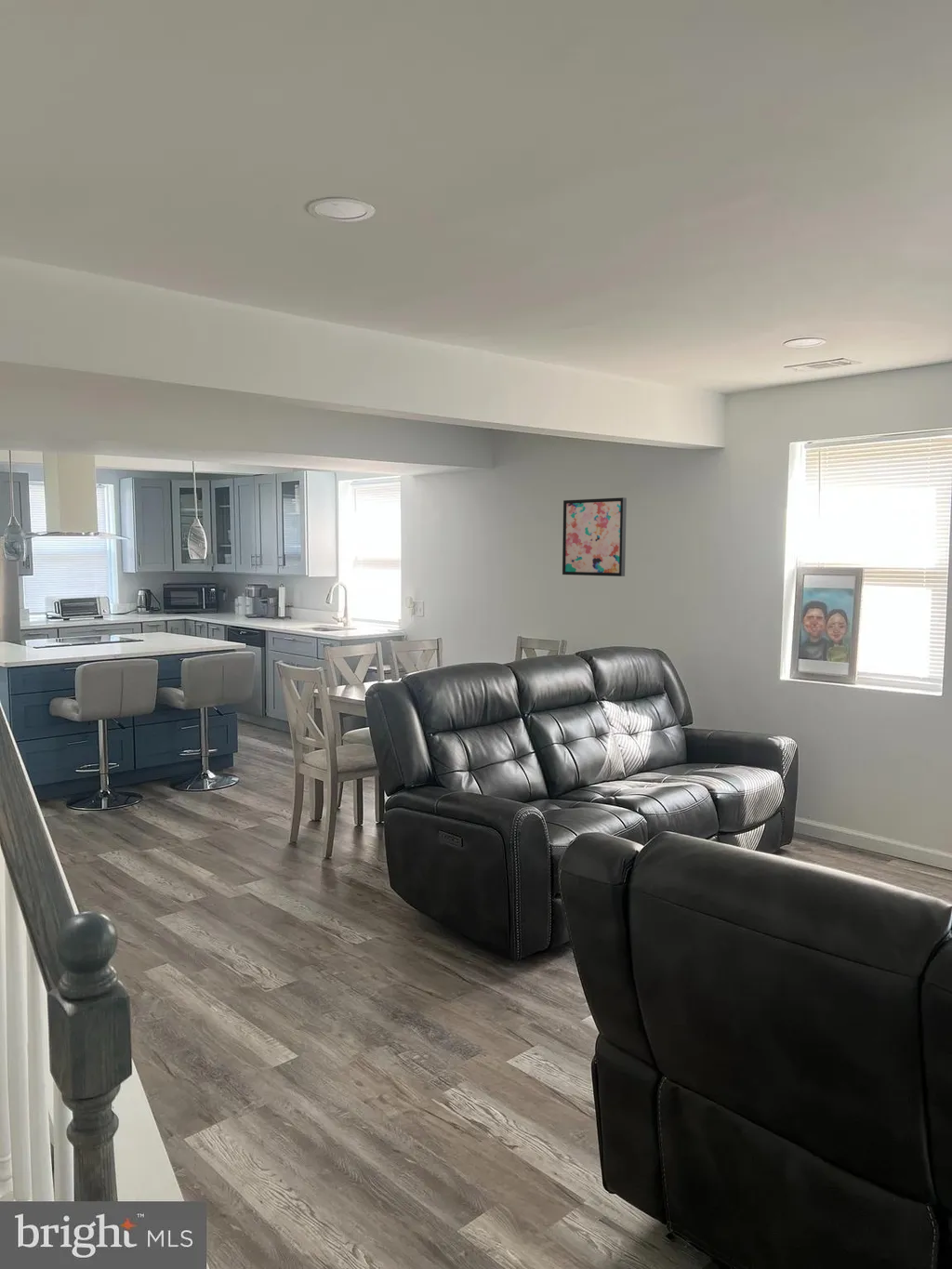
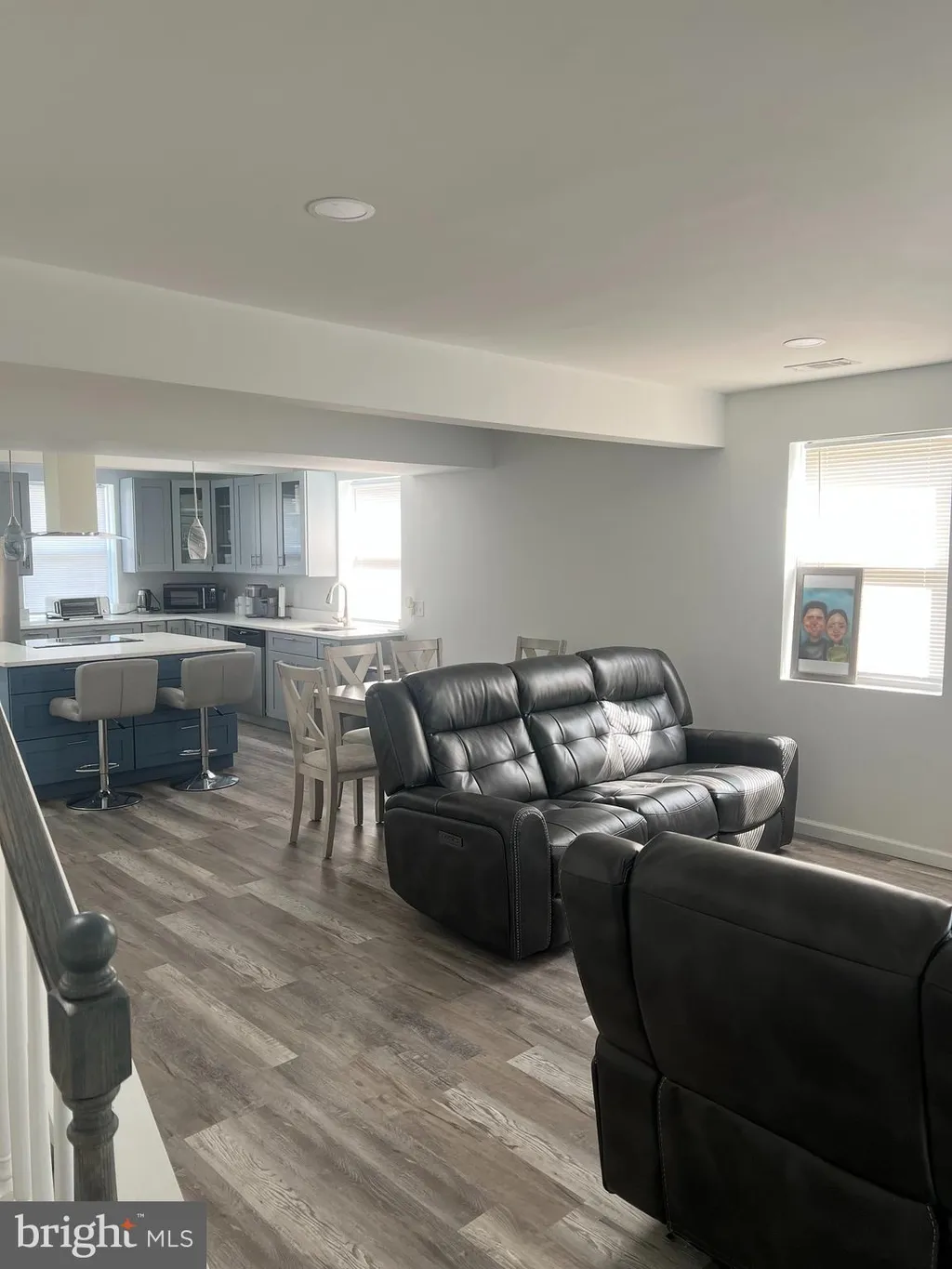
- wall art [562,496,628,577]
